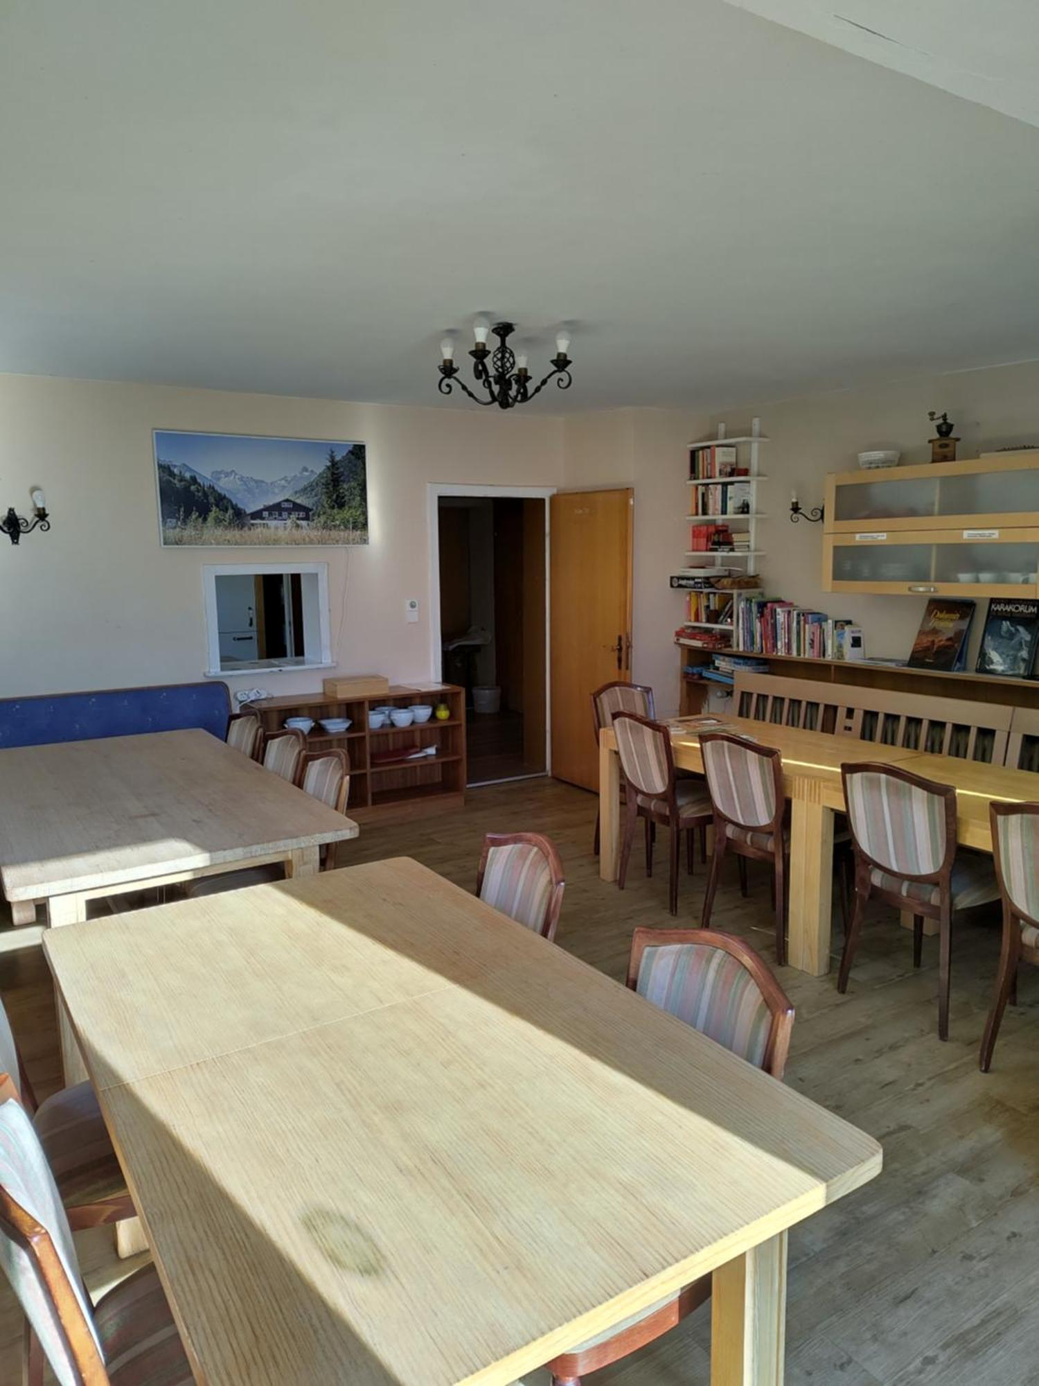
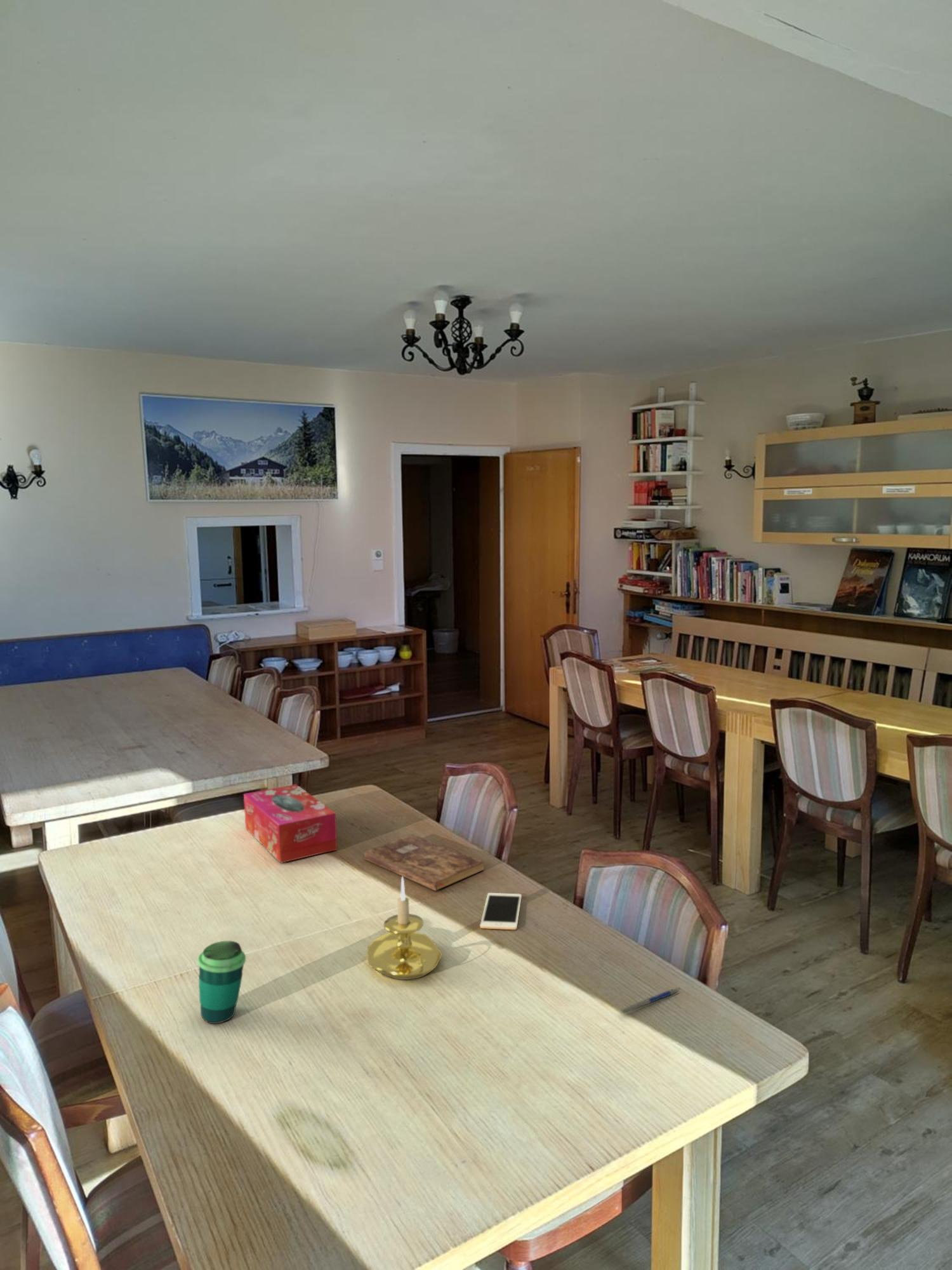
+ pen [618,988,679,1015]
+ cup [197,940,246,1024]
+ tissue box [243,784,338,864]
+ cell phone [480,892,522,930]
+ candle holder [366,876,443,980]
+ bible [364,834,485,892]
